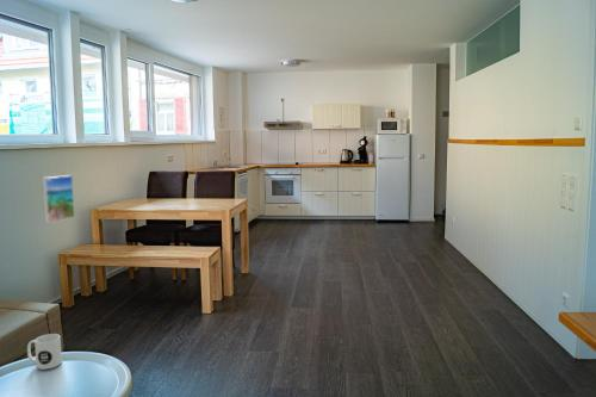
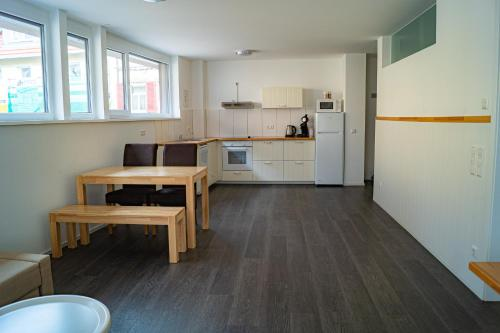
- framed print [41,174,76,224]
- mug [26,333,63,371]
